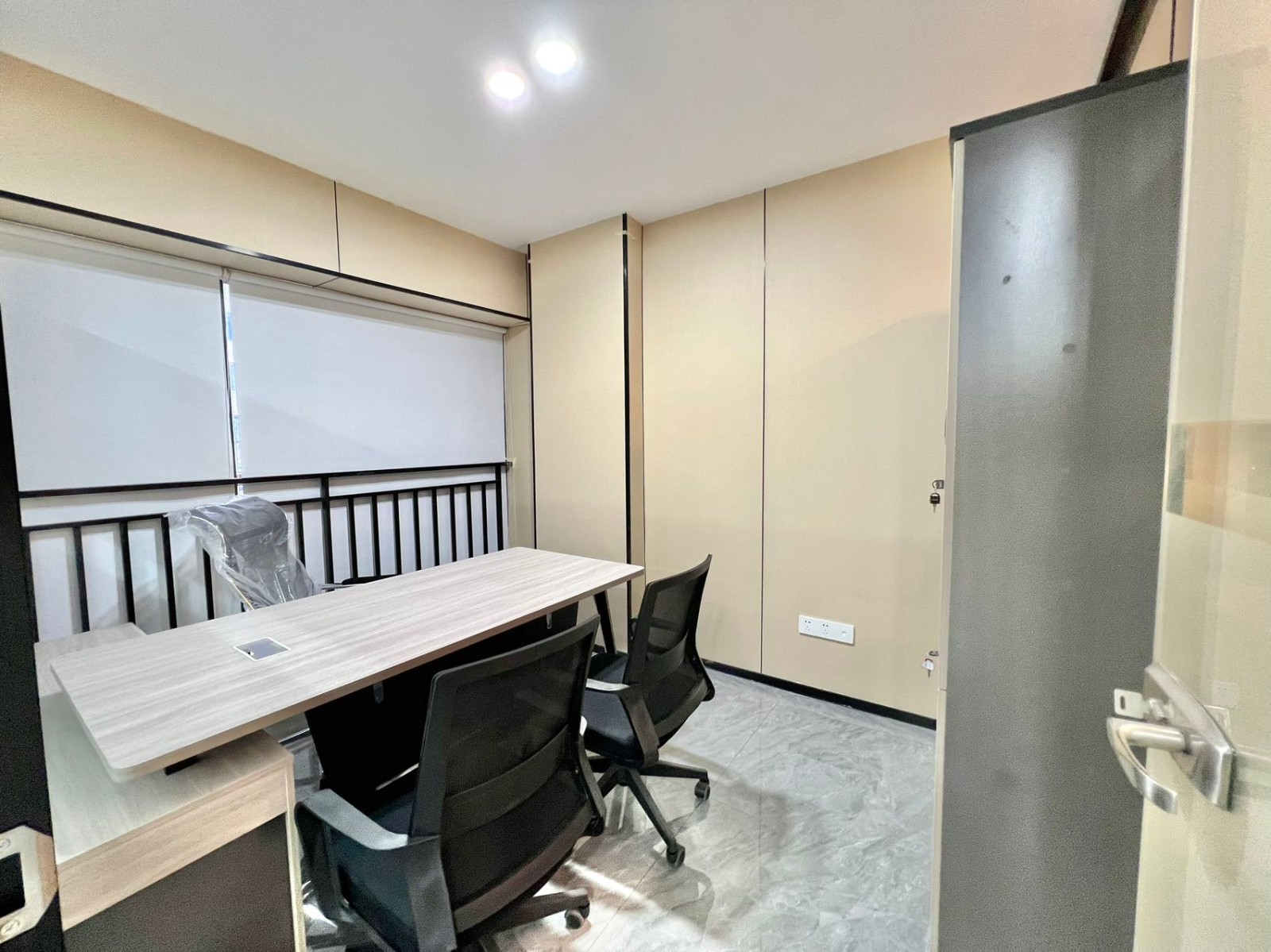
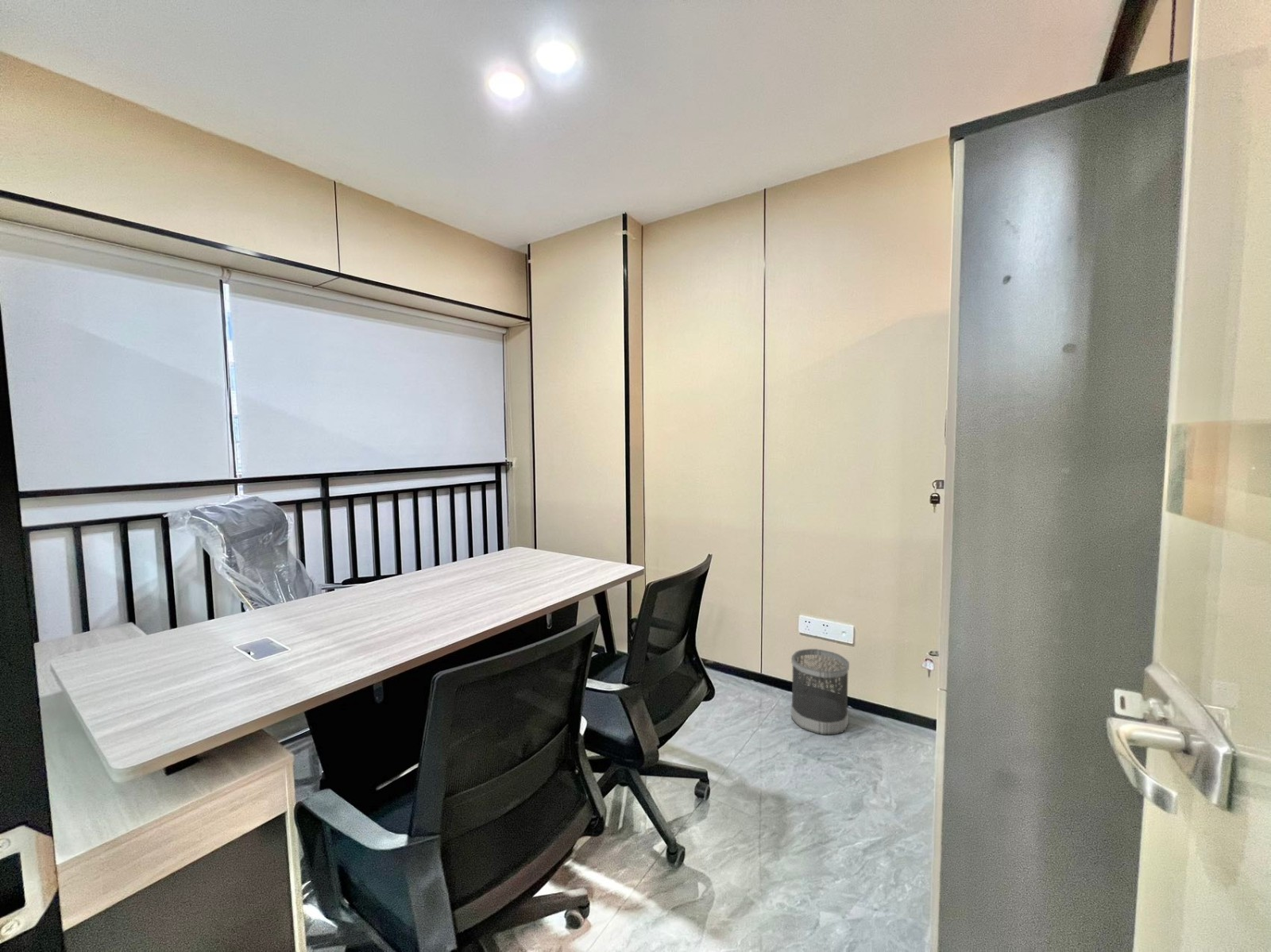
+ wastebasket [790,648,850,736]
